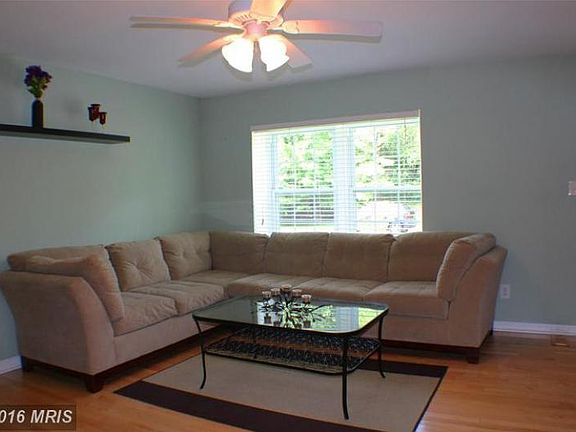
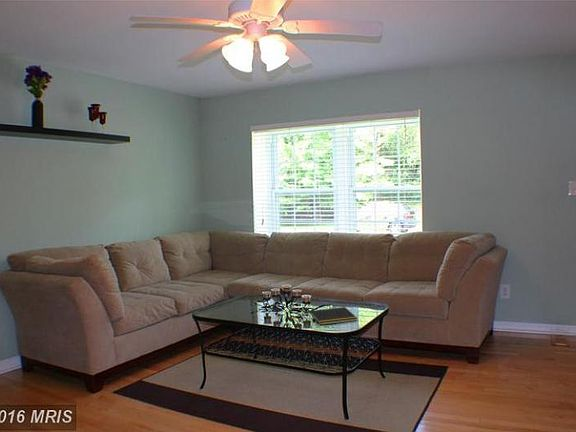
+ notepad [308,306,358,326]
